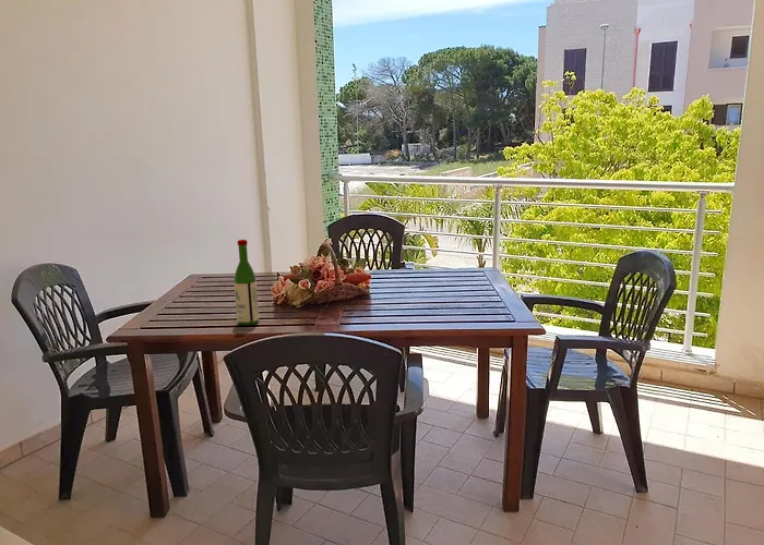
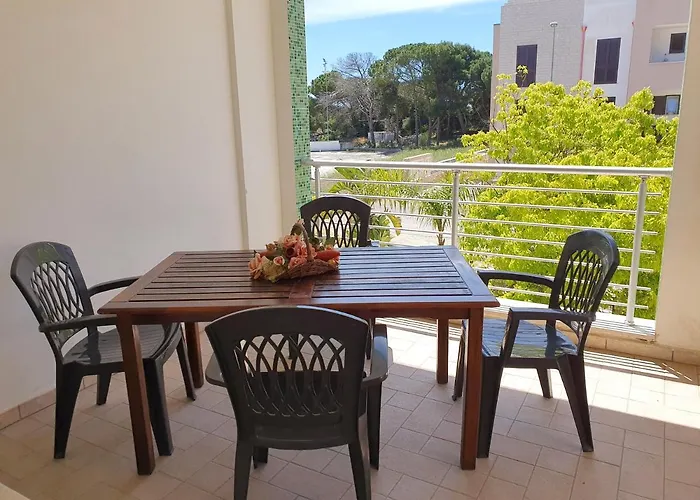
- wine bottle [234,239,260,326]
